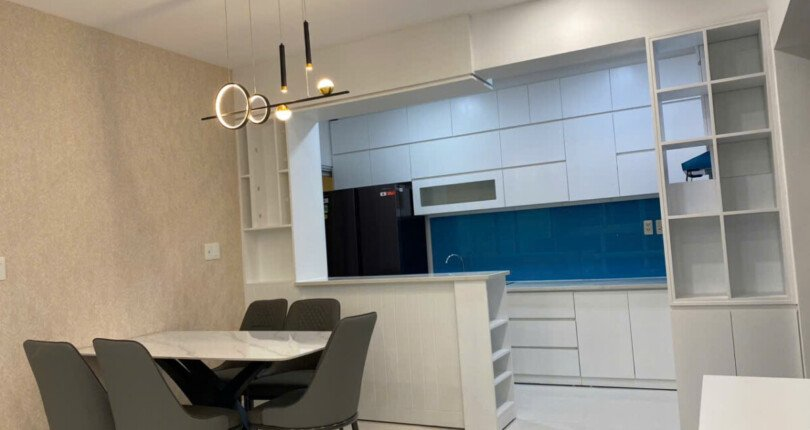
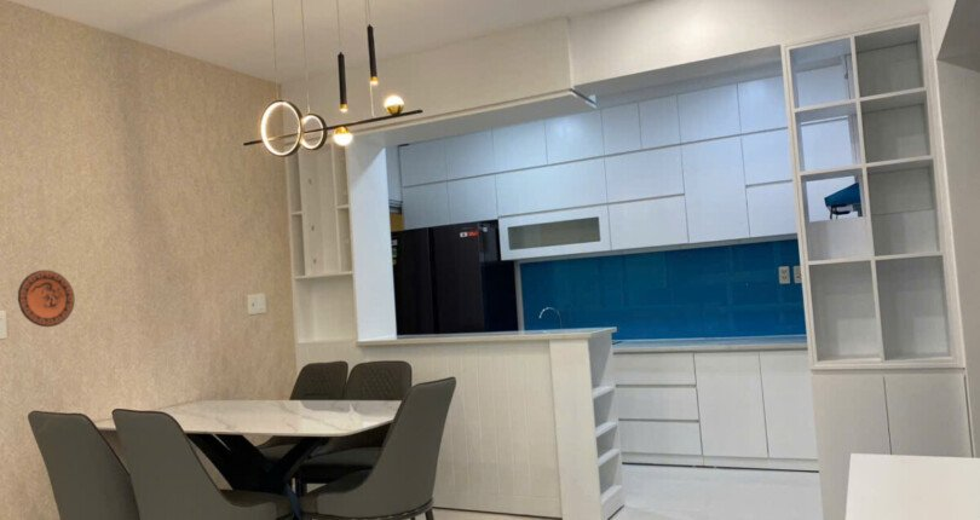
+ decorative plate [17,268,75,328]
